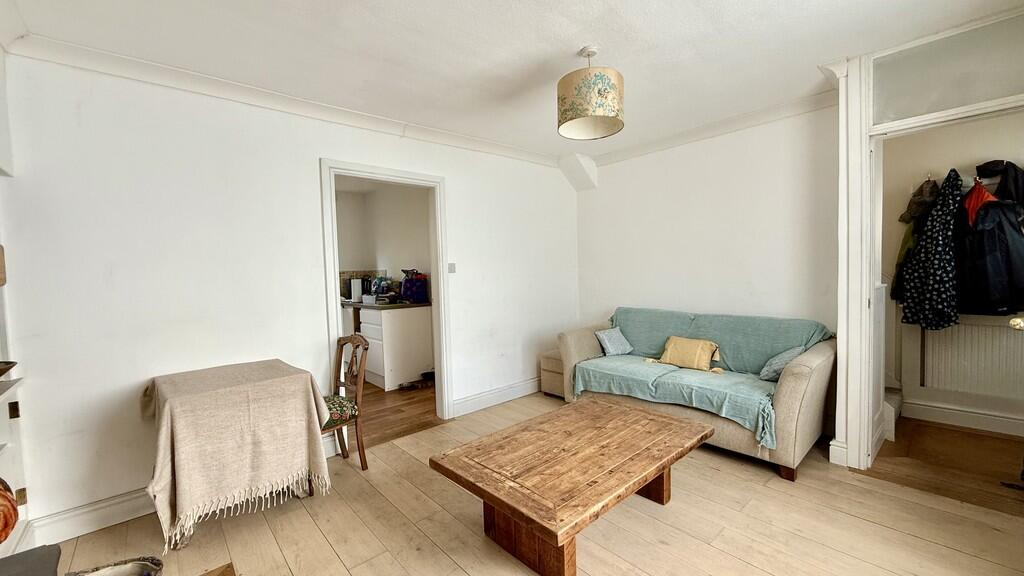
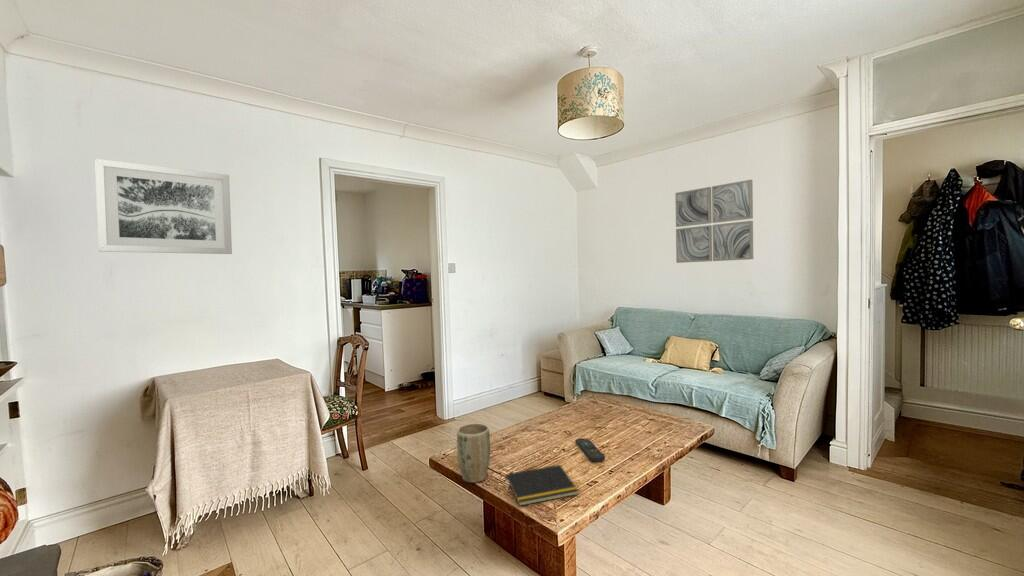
+ wall art [674,179,754,264]
+ remote control [574,437,606,462]
+ notepad [504,464,579,507]
+ wall art [94,158,233,255]
+ plant pot [456,422,491,484]
